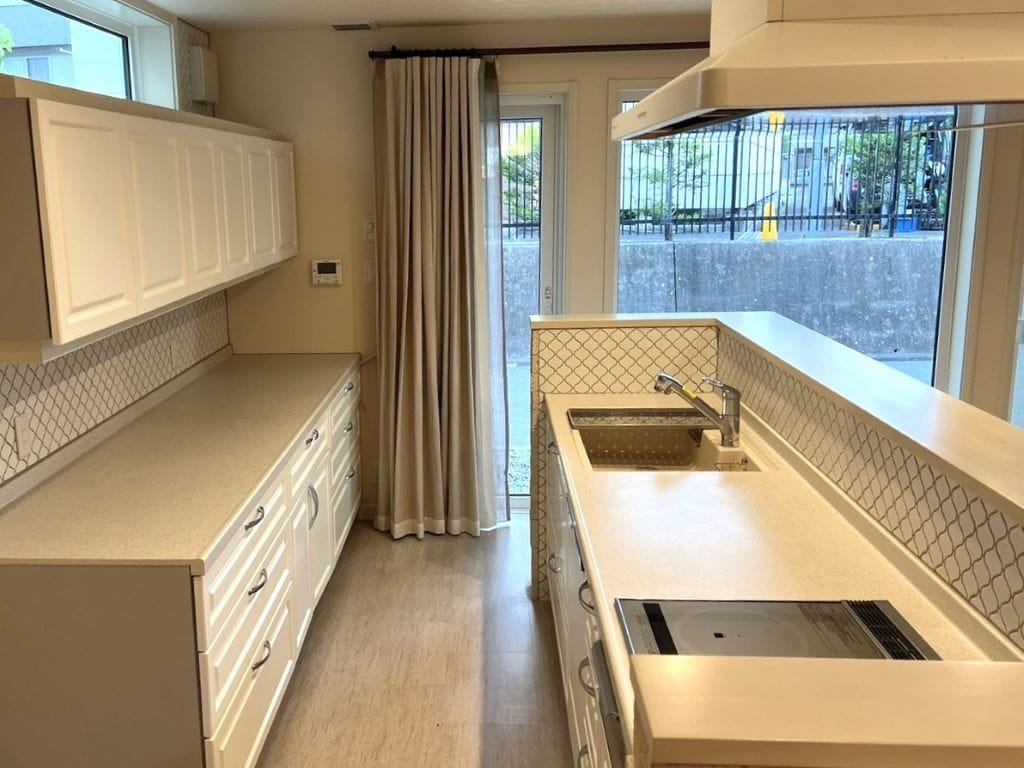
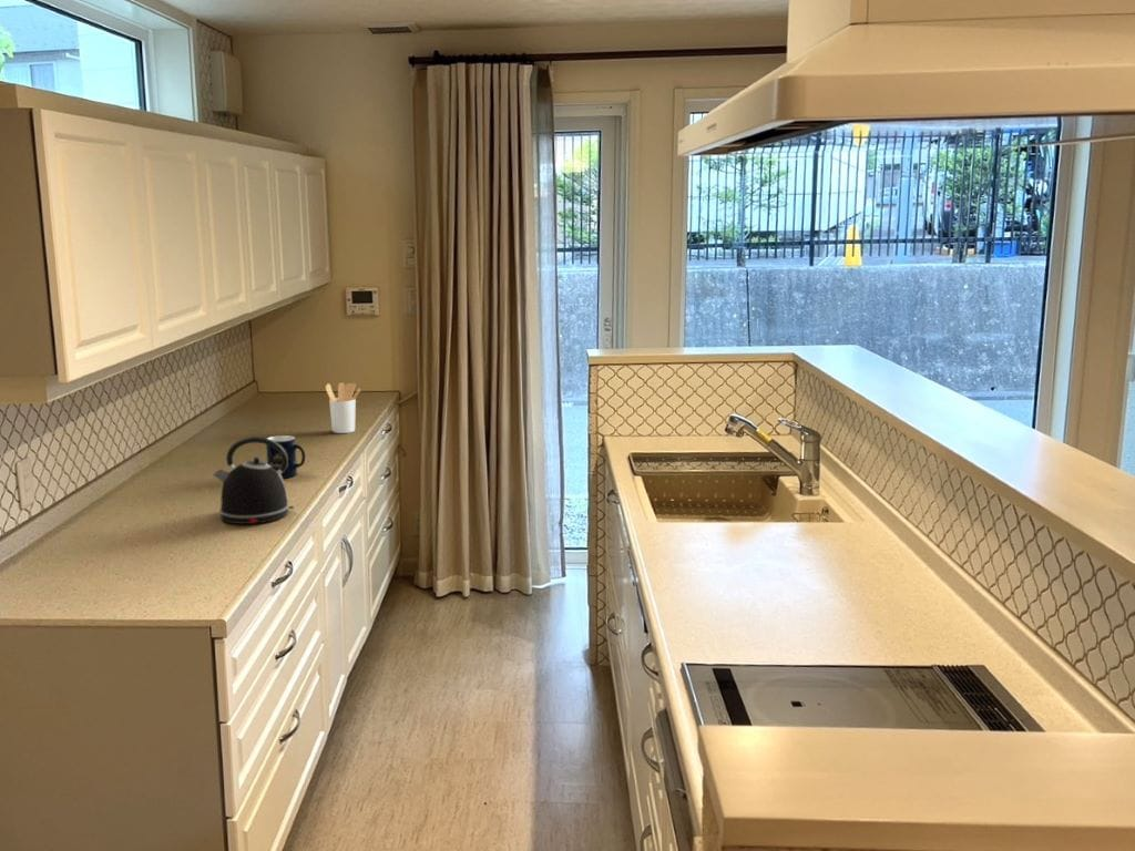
+ mug [265,434,306,479]
+ kettle [212,435,295,525]
+ utensil holder [325,381,361,434]
